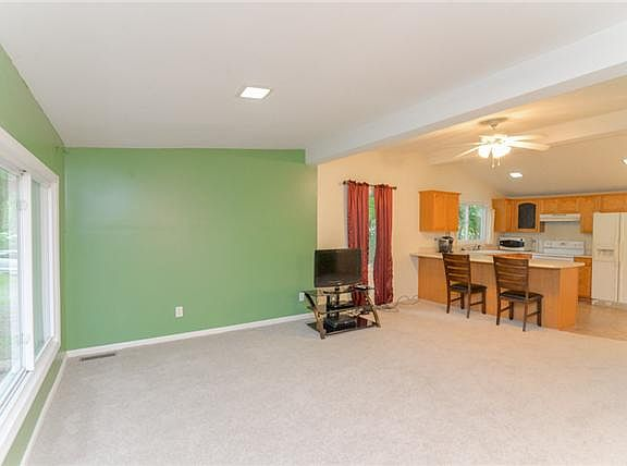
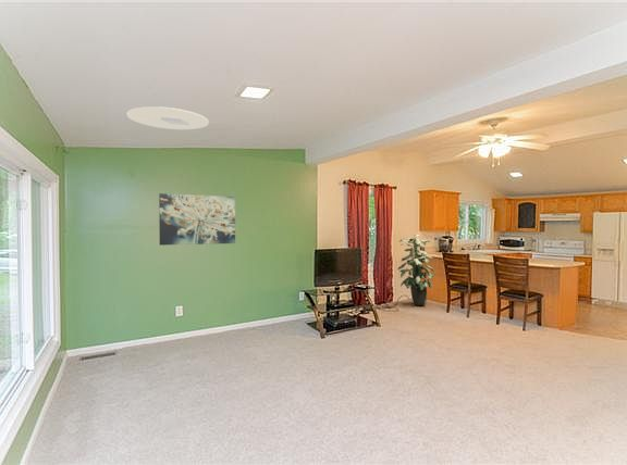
+ indoor plant [396,234,437,306]
+ ceiling light [126,105,210,130]
+ wall art [158,192,236,247]
